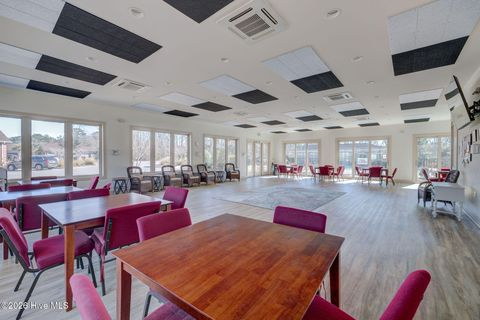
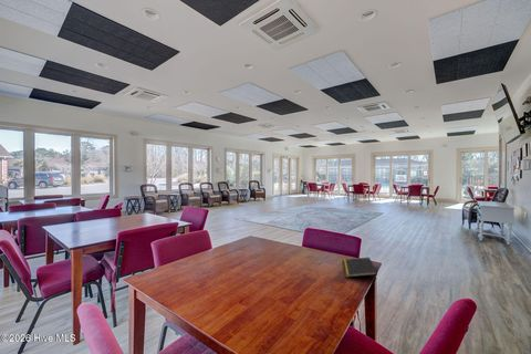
+ notepad [341,257,378,279]
